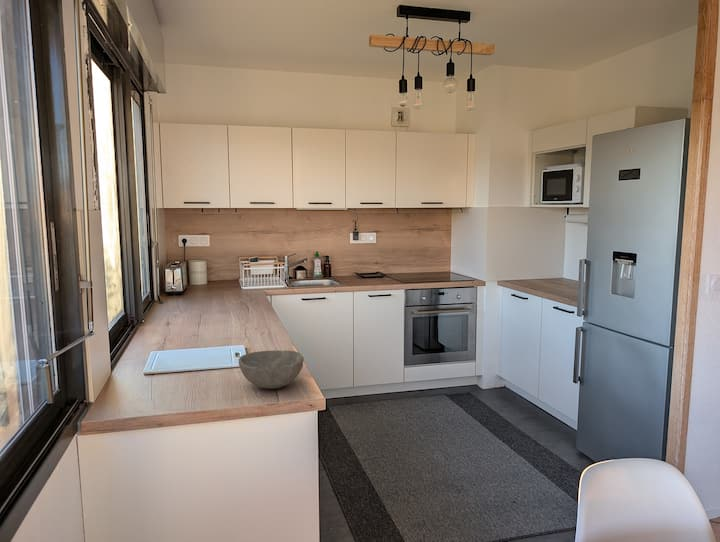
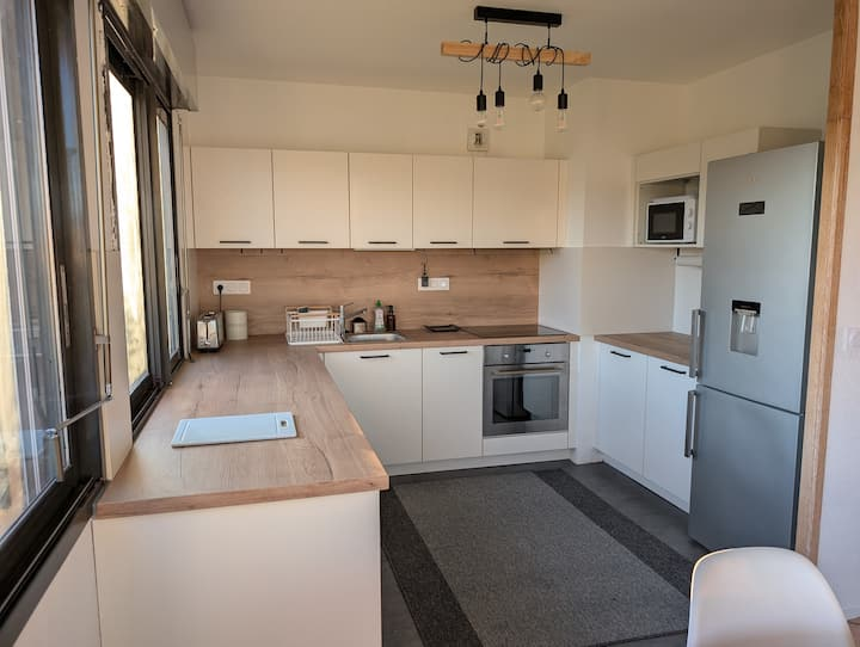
- bowl [238,349,305,390]
